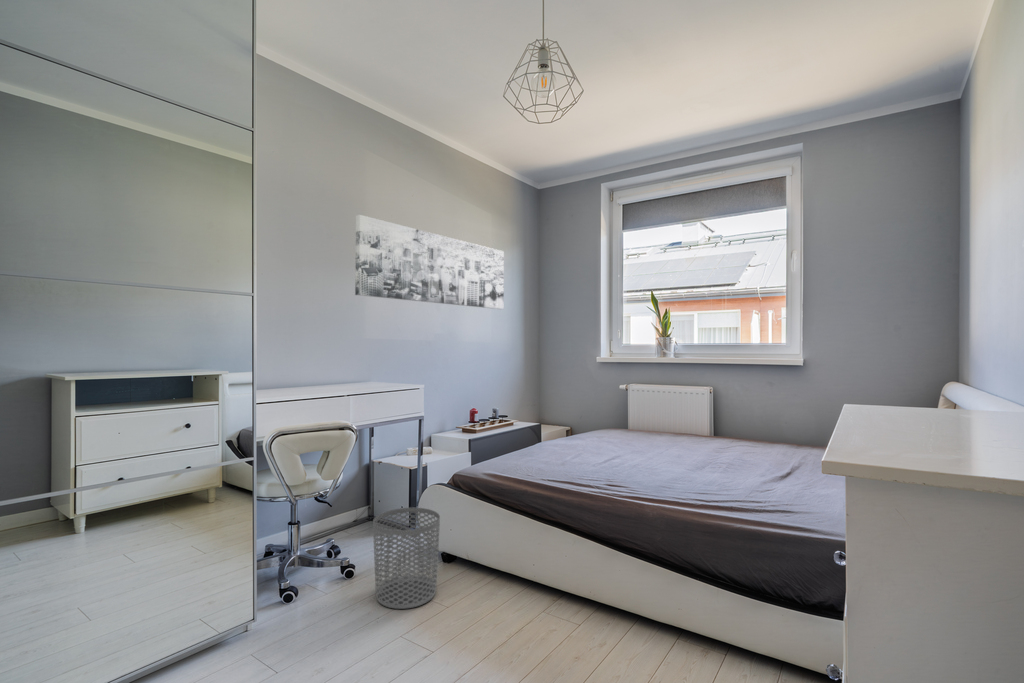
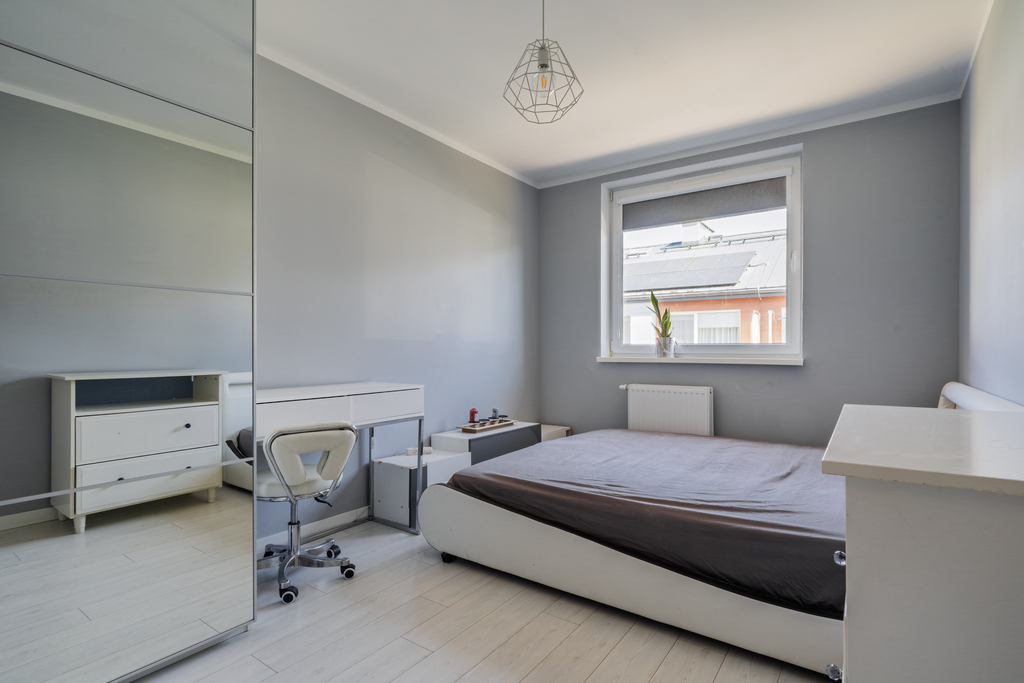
- wall art [354,214,505,310]
- waste bin [372,507,441,610]
